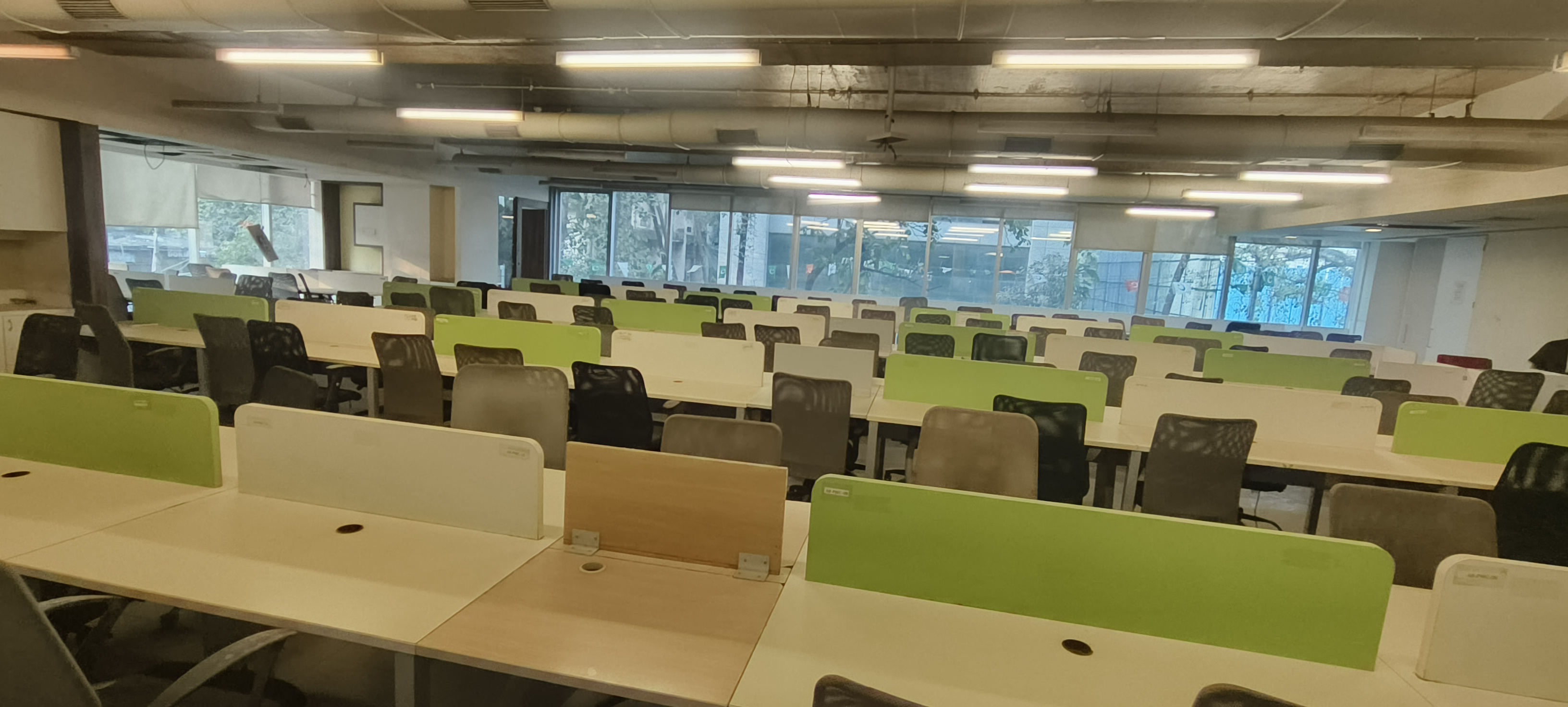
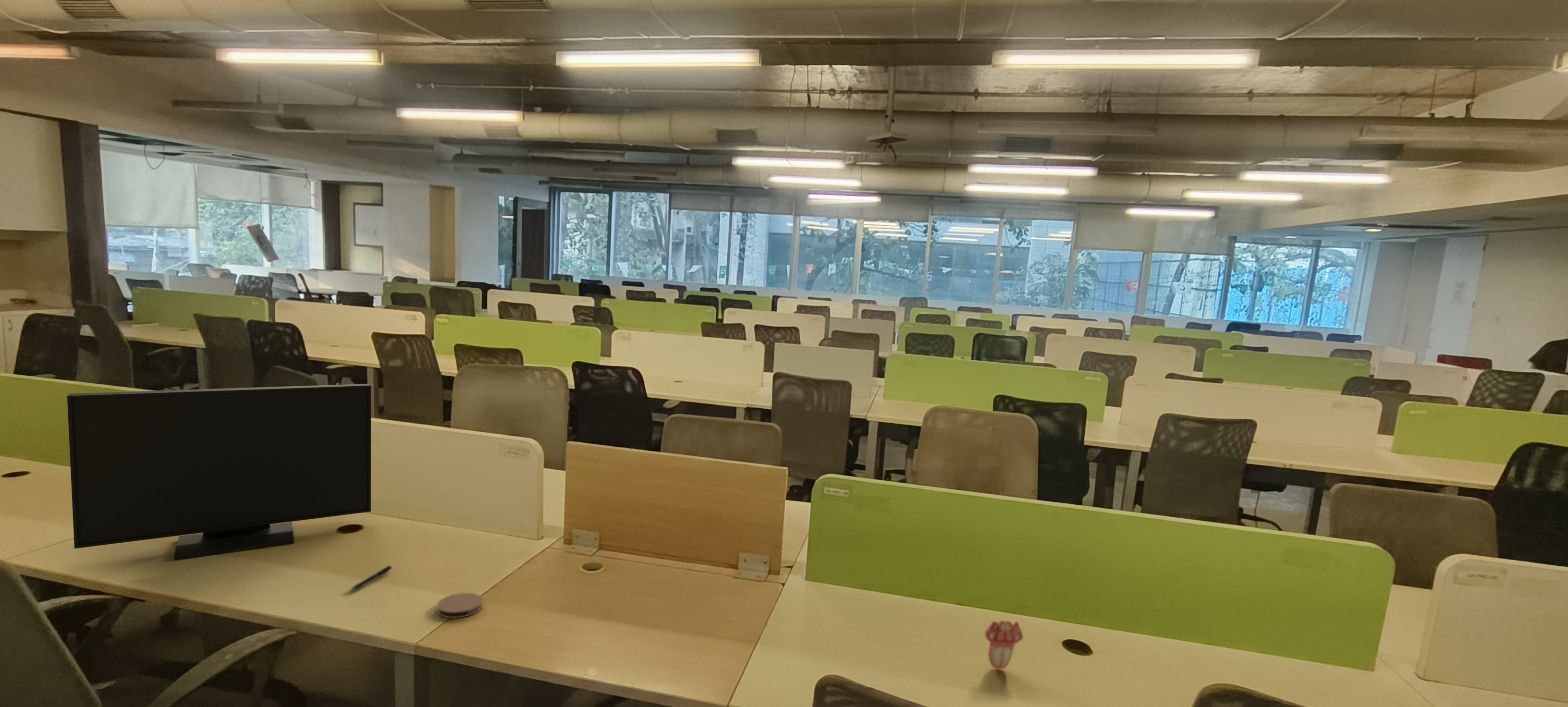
+ pen [349,565,392,592]
+ anatomical model [984,620,1024,670]
+ computer monitor [67,383,371,560]
+ coaster [436,592,483,619]
